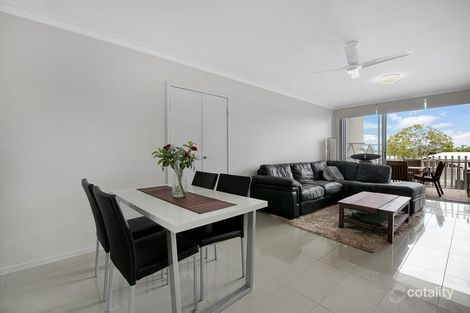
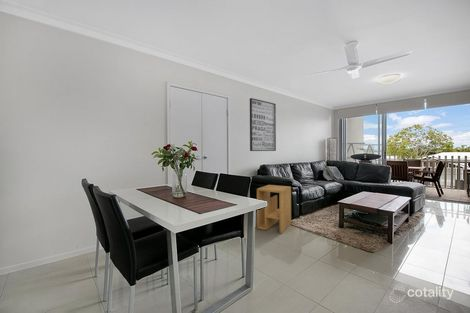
+ side table [256,184,292,234]
+ wall art [249,97,277,152]
